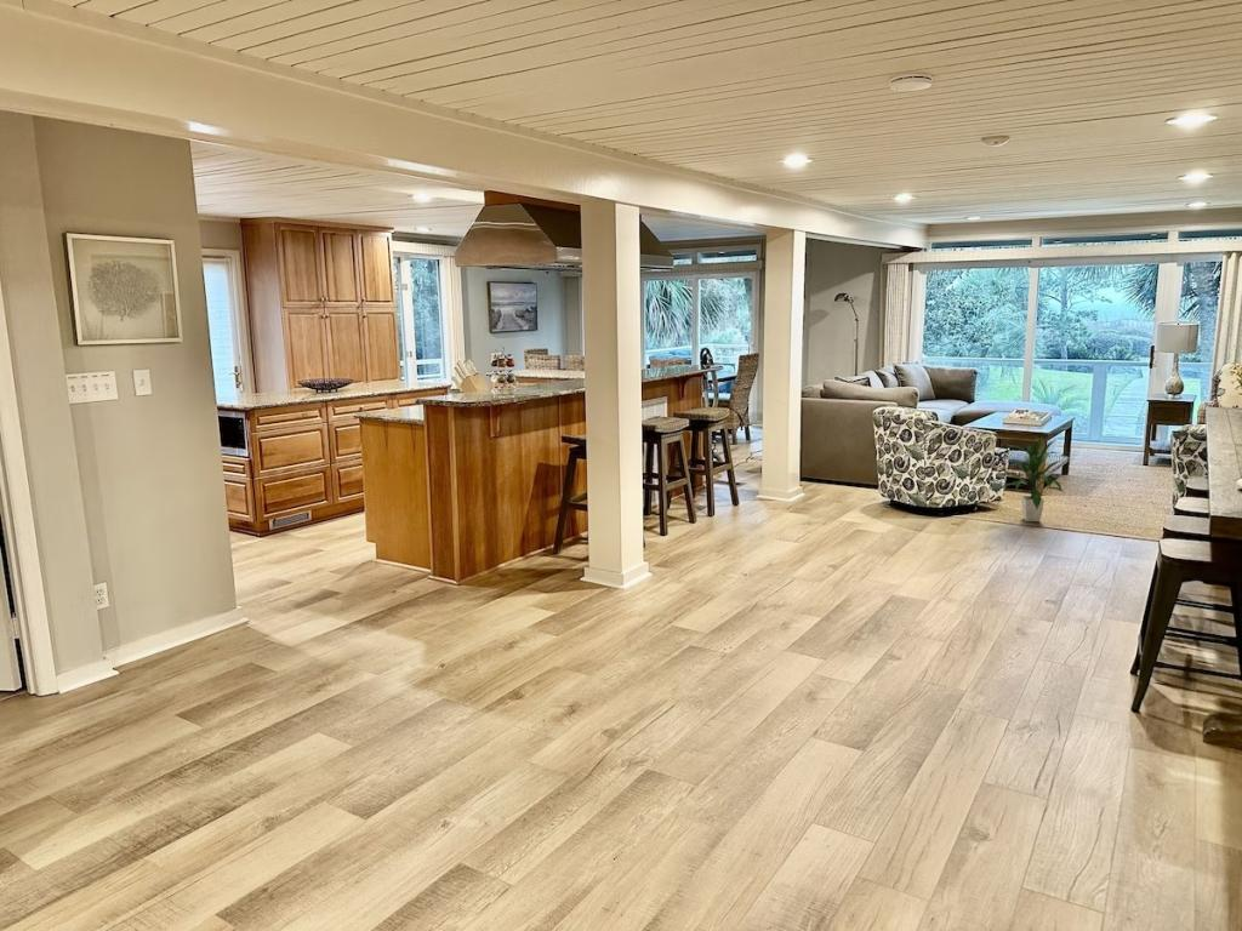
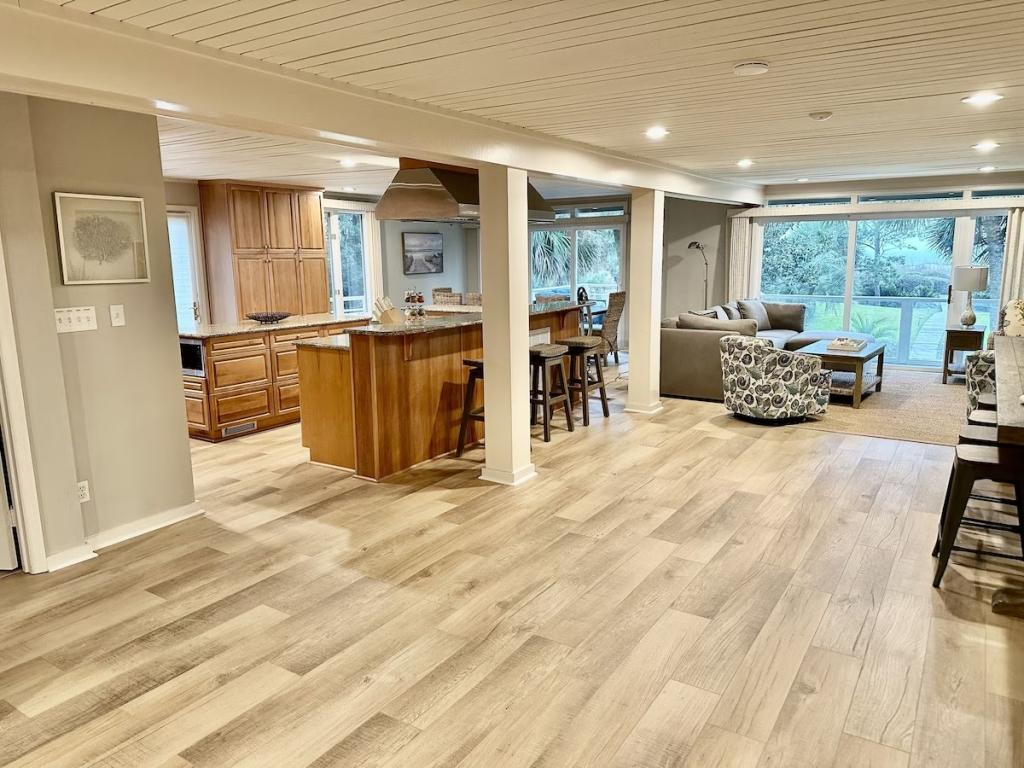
- indoor plant [1001,435,1066,522]
